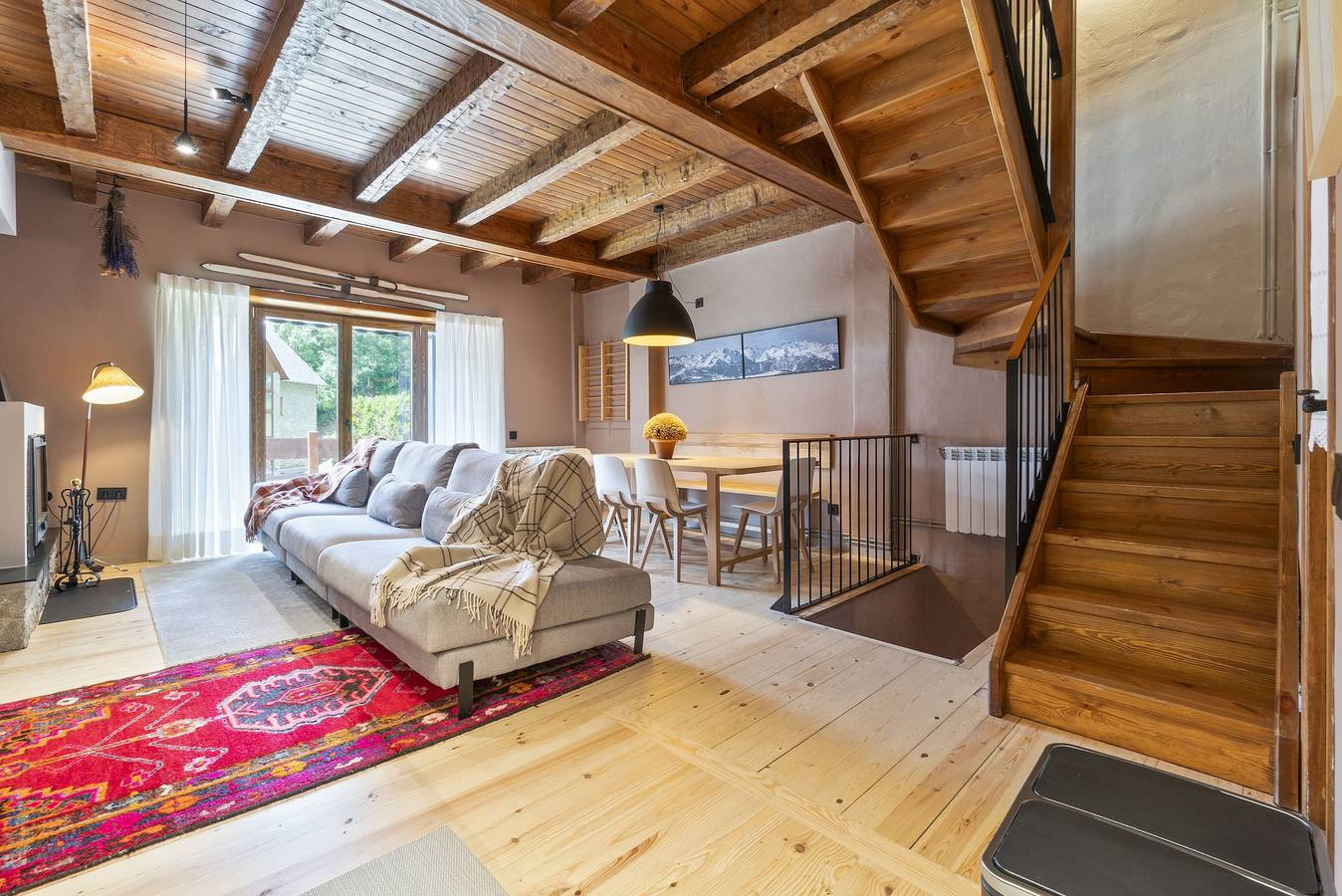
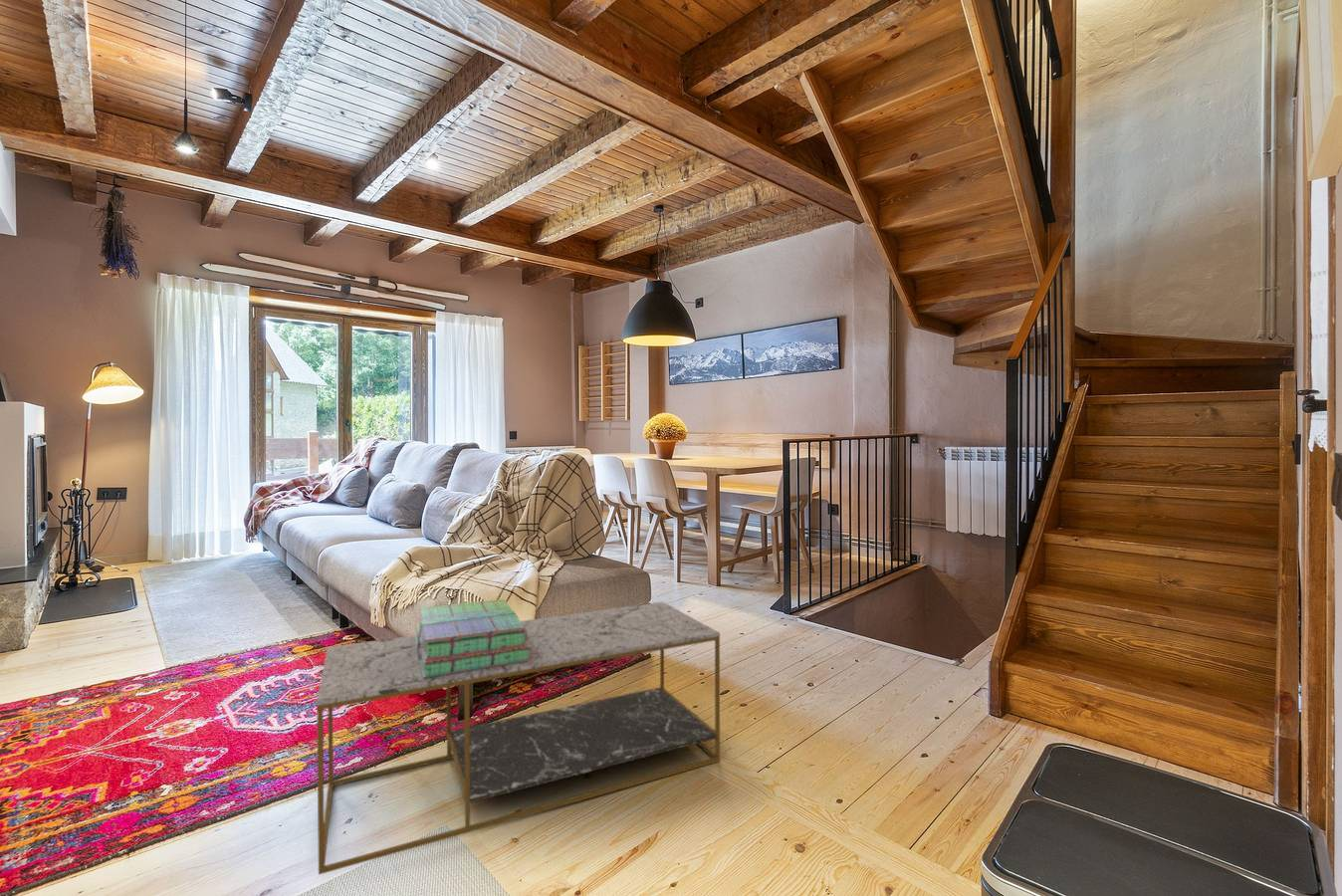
+ coffee table [316,600,721,876]
+ stack of books [414,598,532,678]
